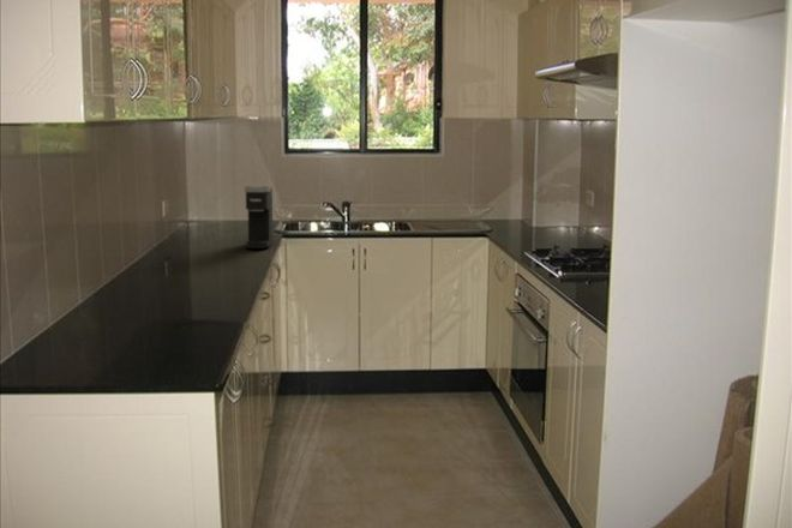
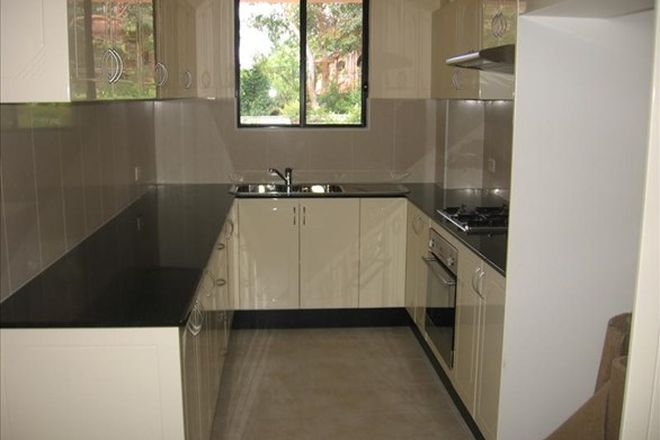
- coffee maker [244,185,274,250]
